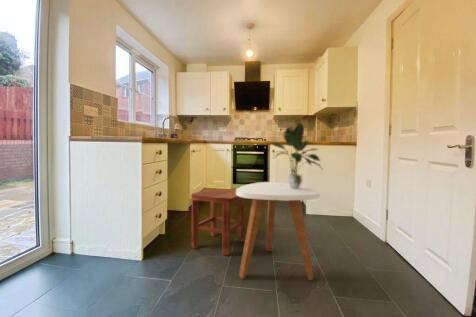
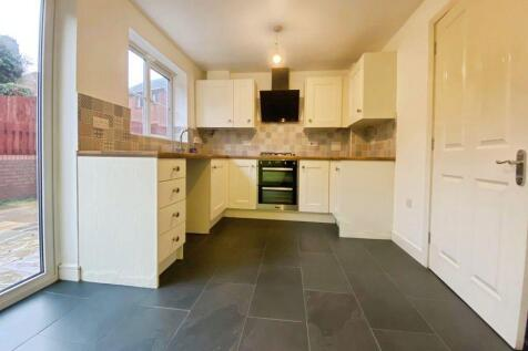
- stool [190,188,245,256]
- potted plant [270,122,324,189]
- side table [235,181,321,282]
